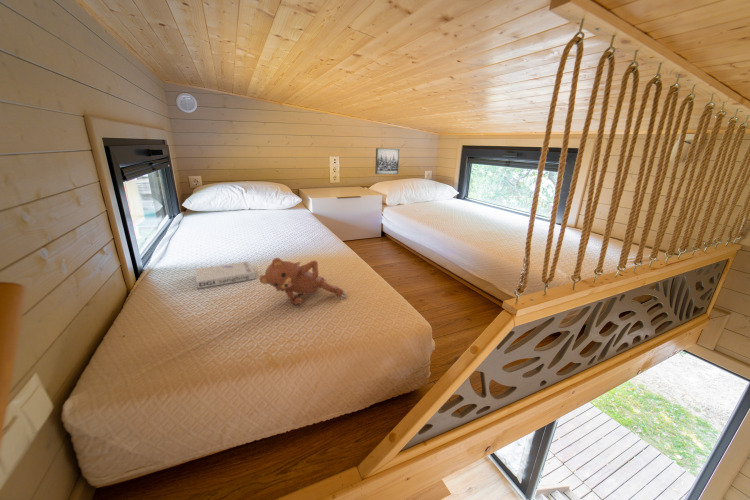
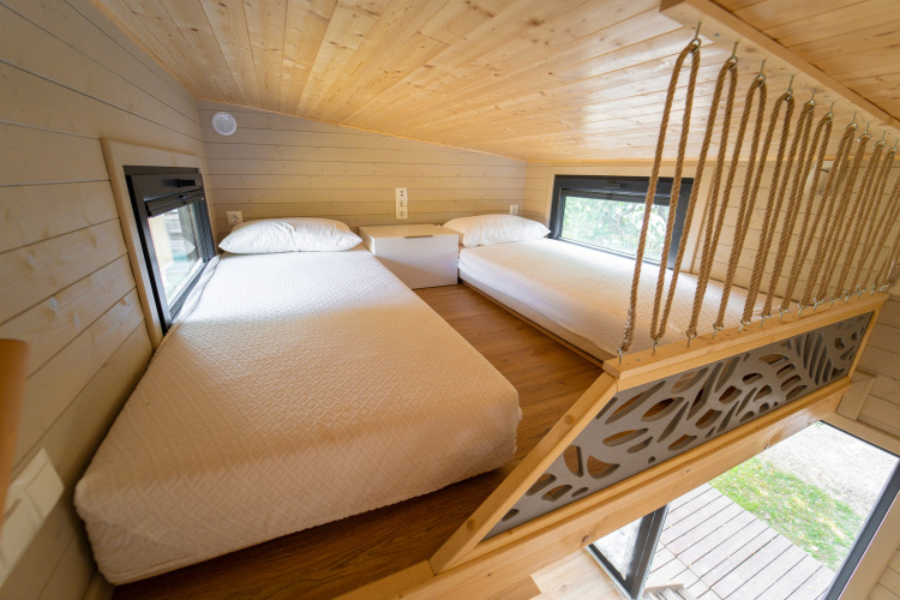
- teddy bear [258,257,347,306]
- book [194,260,256,290]
- wall art [374,147,400,175]
